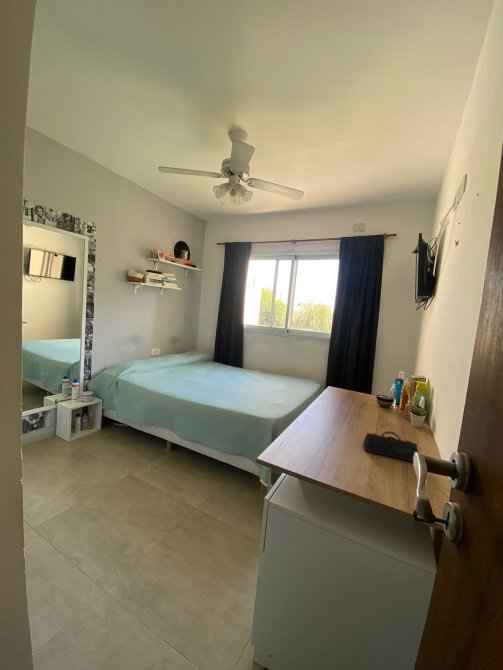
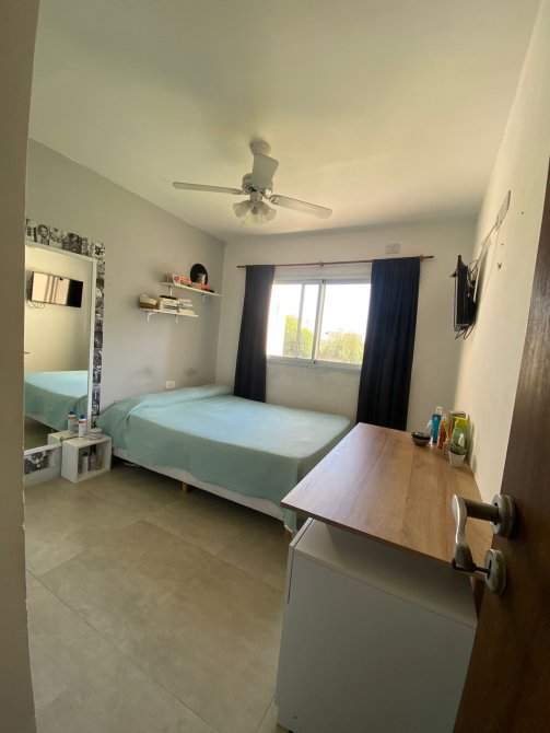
- pencil case [362,430,419,463]
